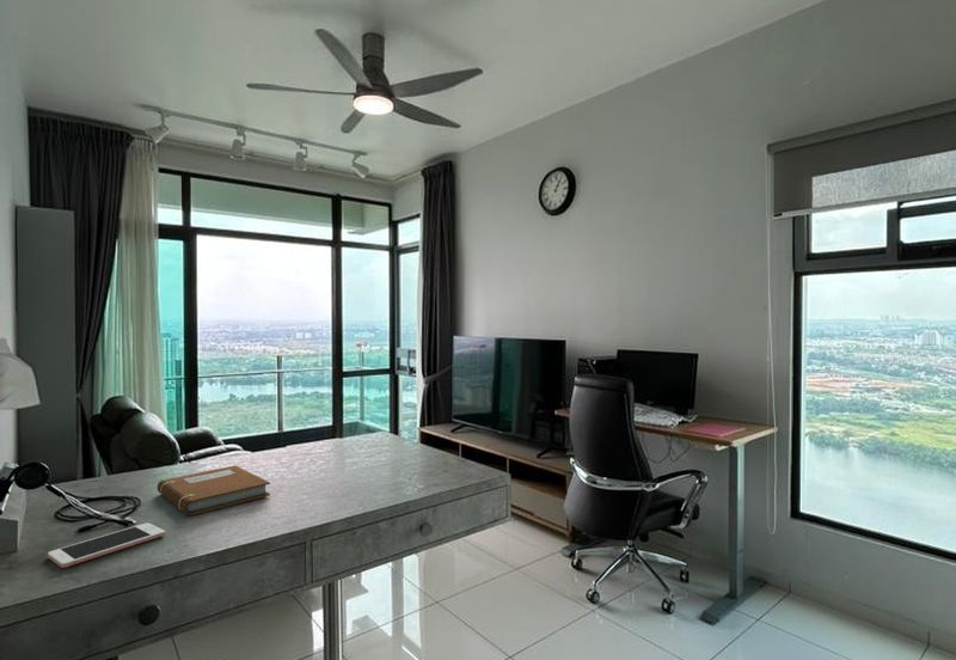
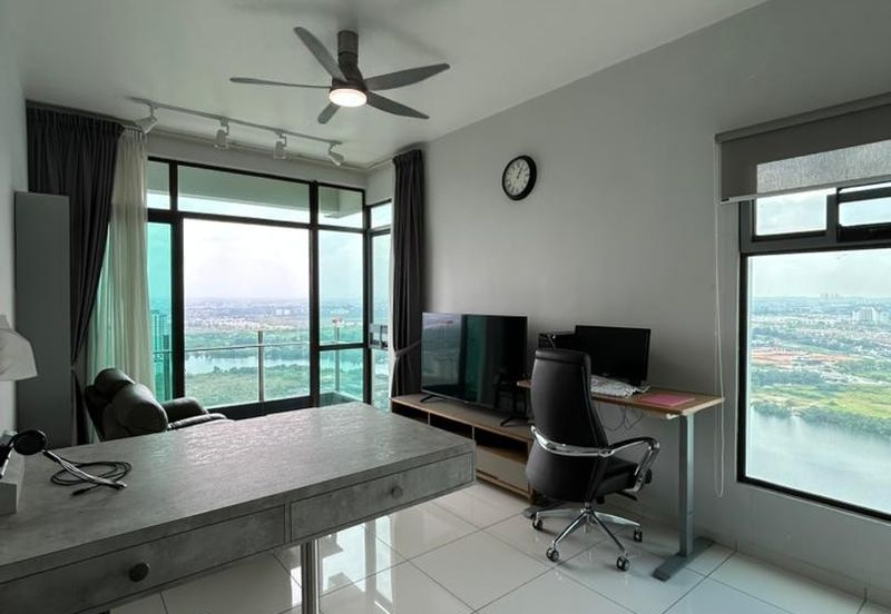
- cell phone [47,521,166,569]
- notebook [157,464,271,517]
